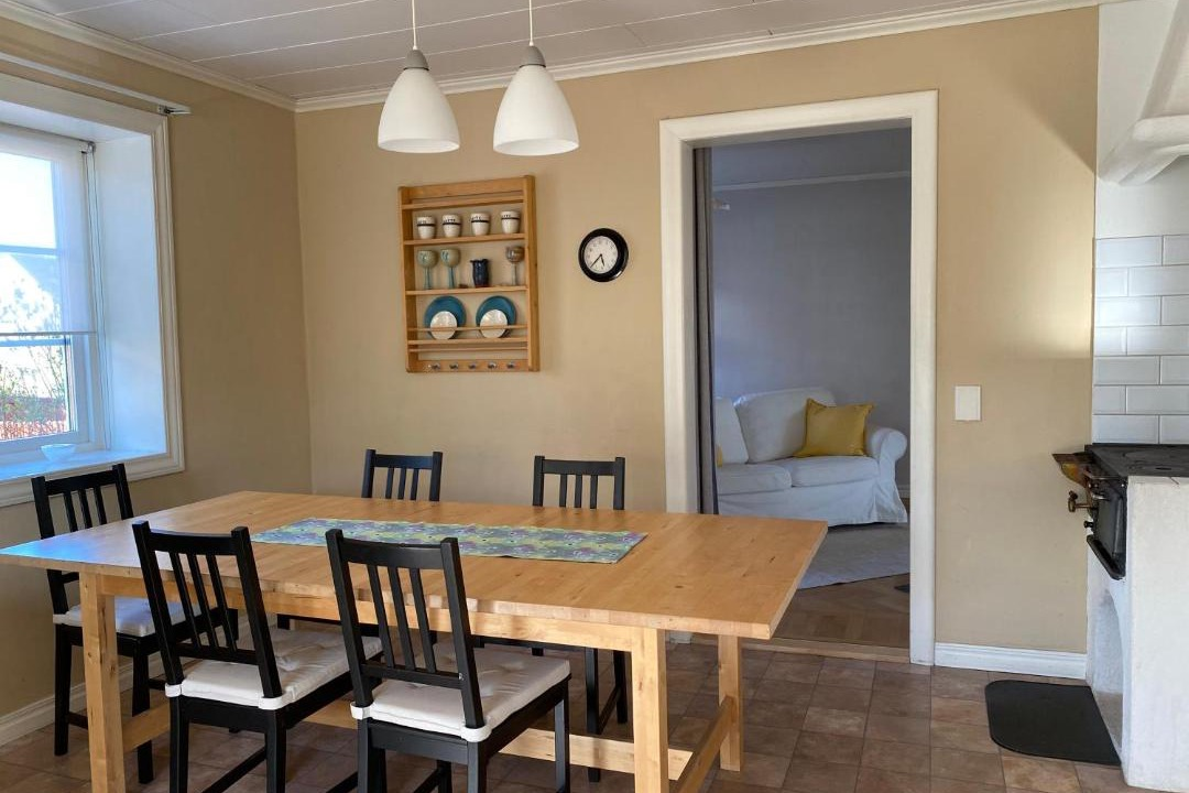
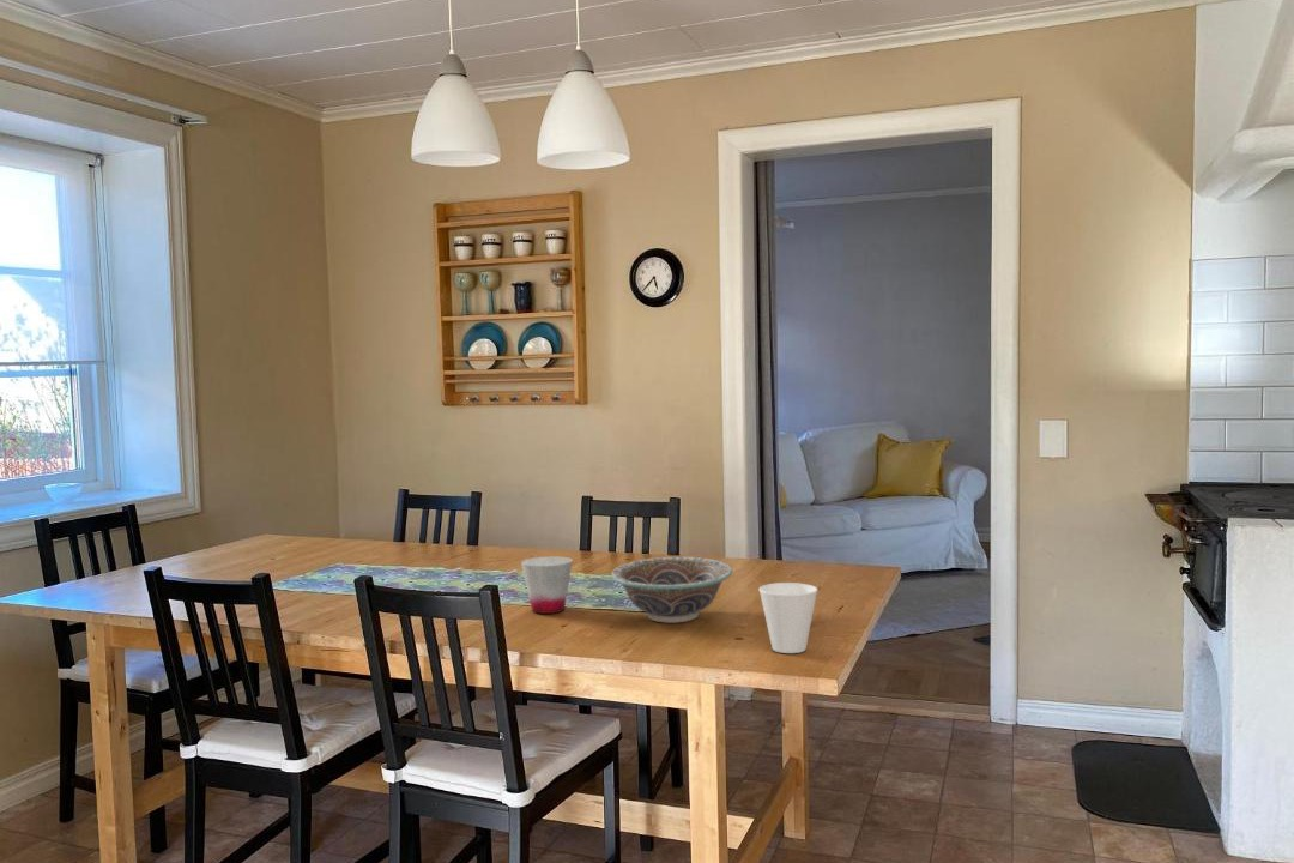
+ cup [520,555,574,615]
+ cup [757,581,820,654]
+ decorative bowl [610,556,733,624]
